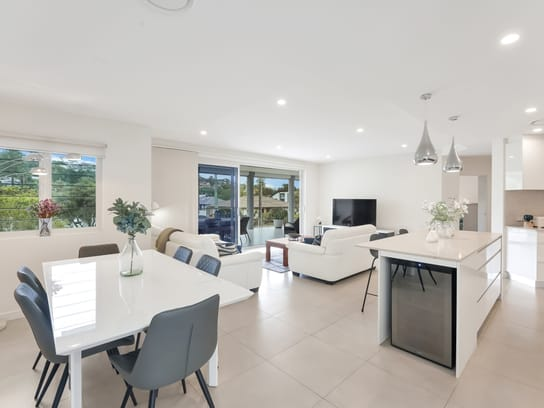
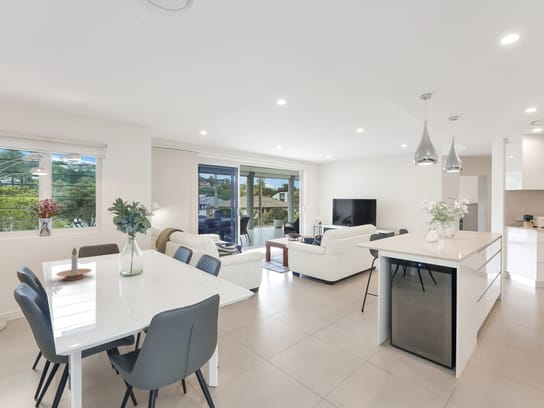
+ candle holder [55,246,93,281]
